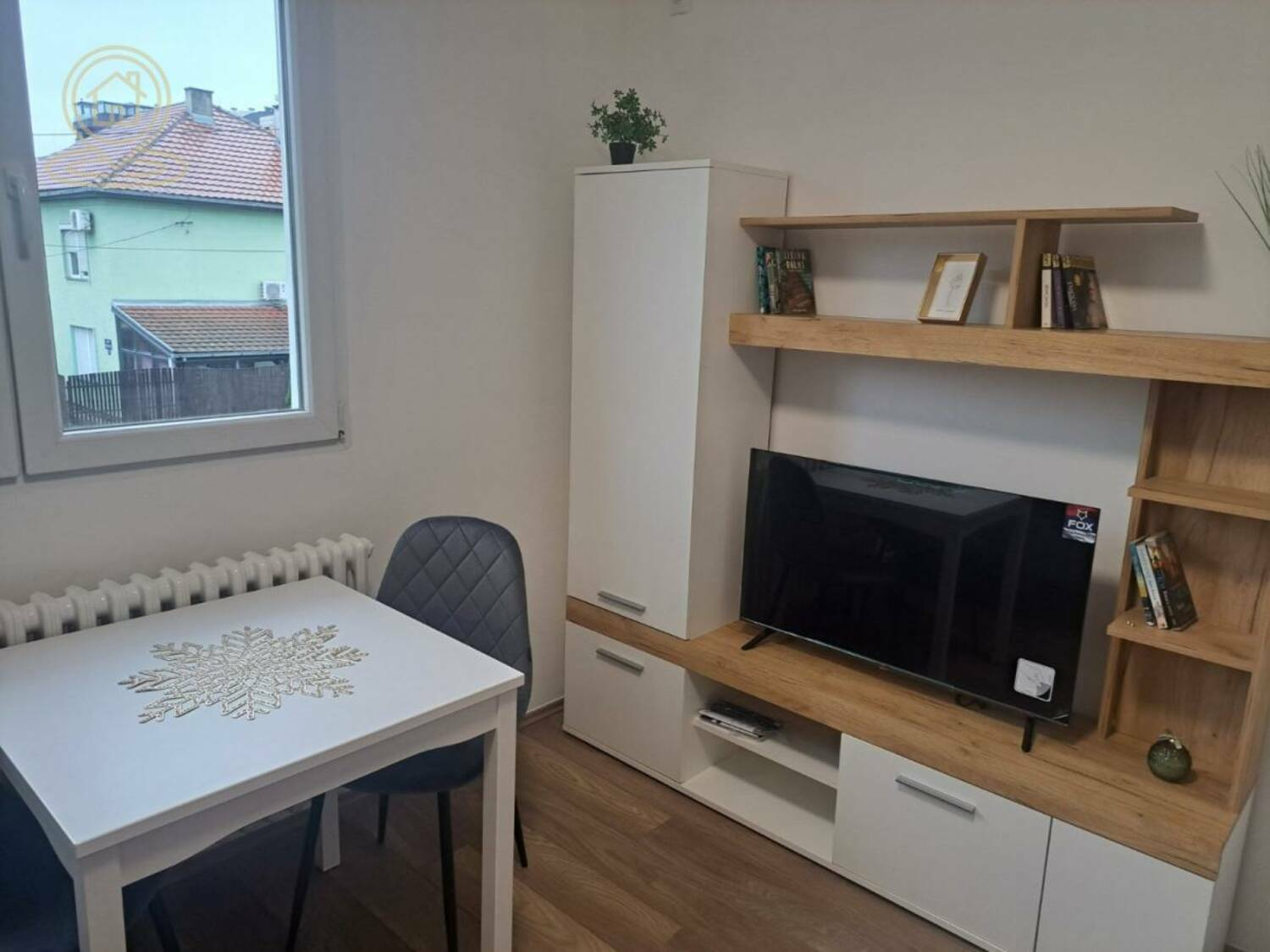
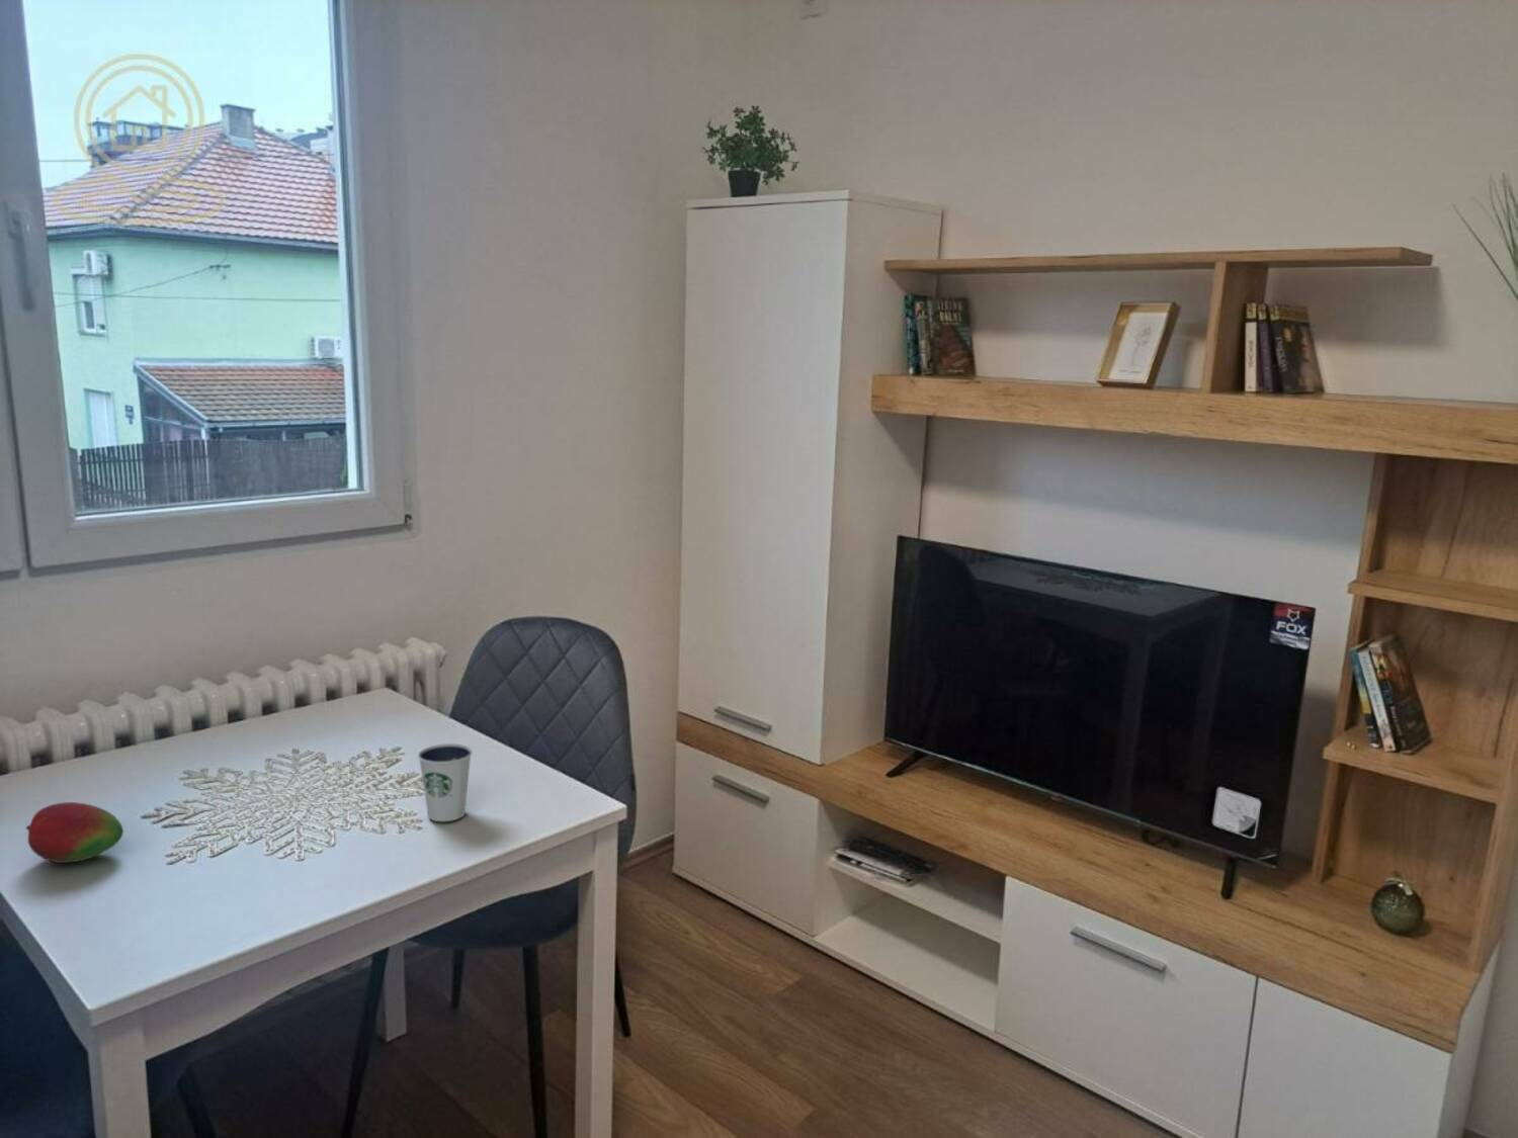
+ fruit [25,801,124,864]
+ dixie cup [417,742,472,822]
